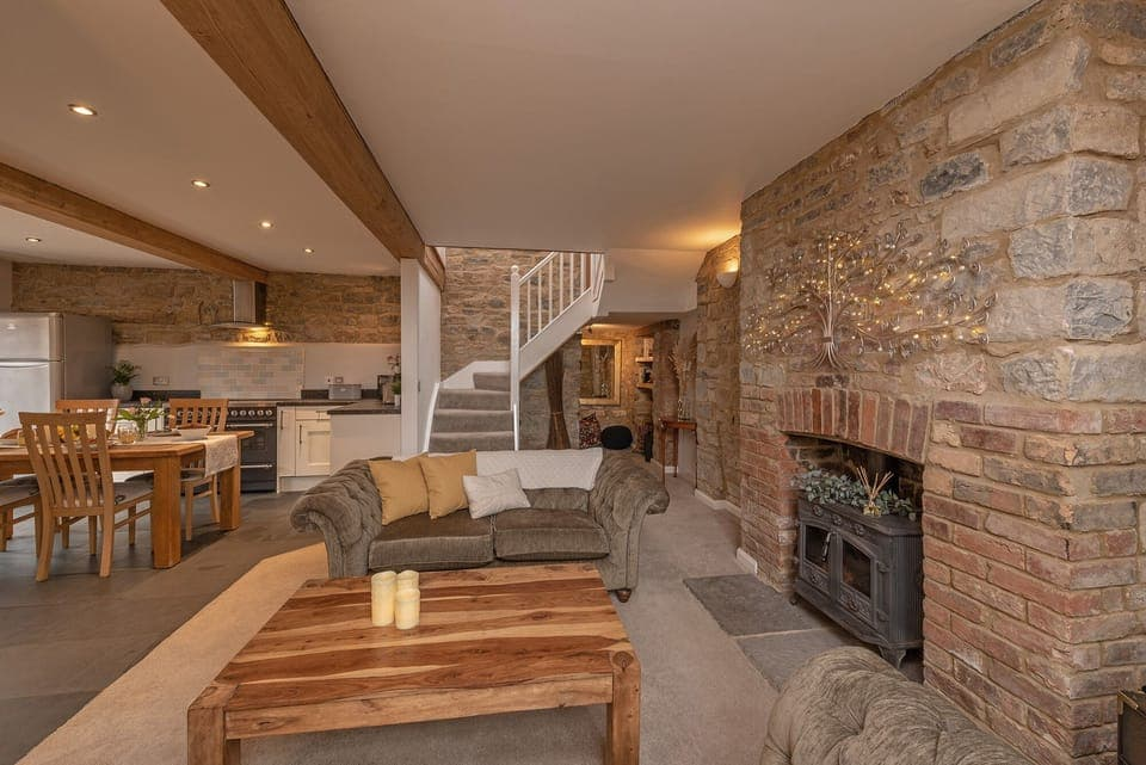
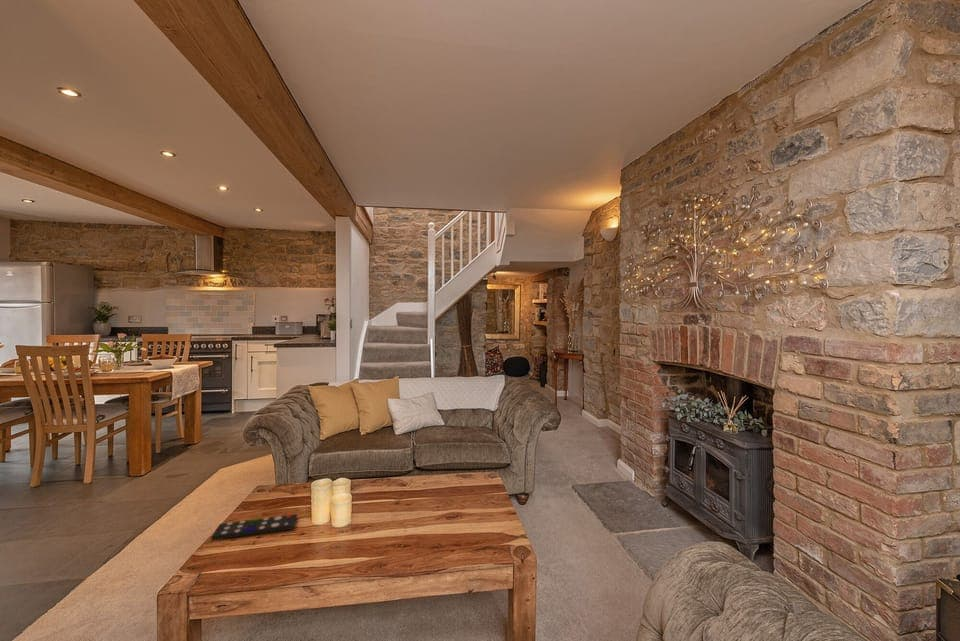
+ remote control [210,513,298,541]
